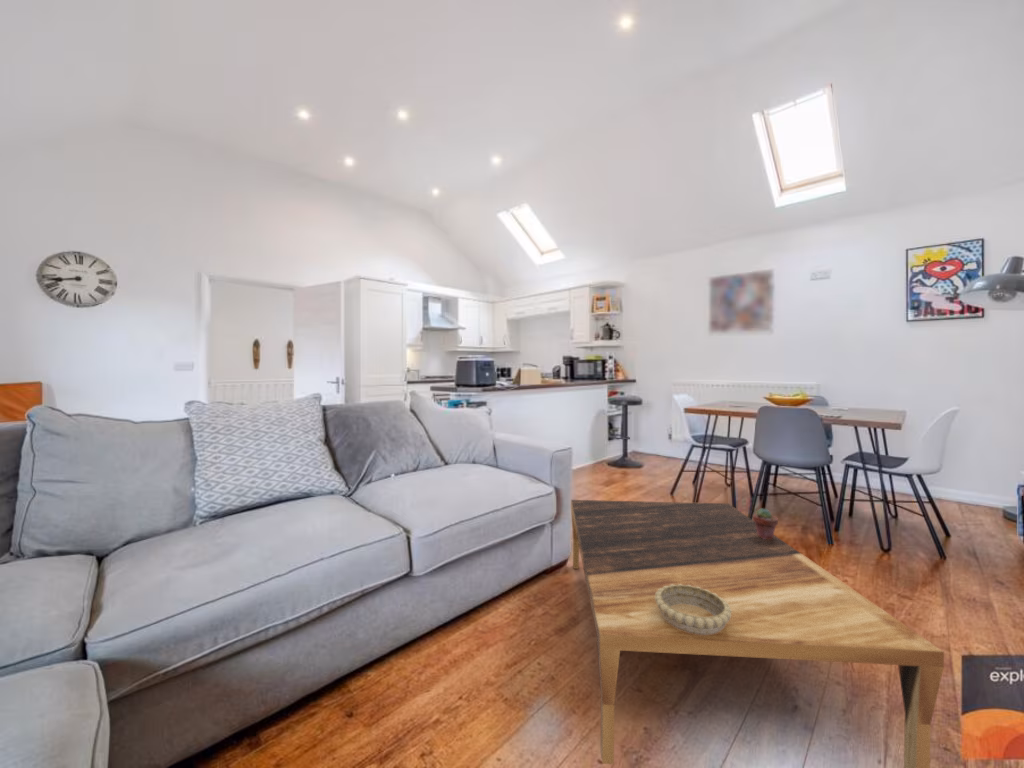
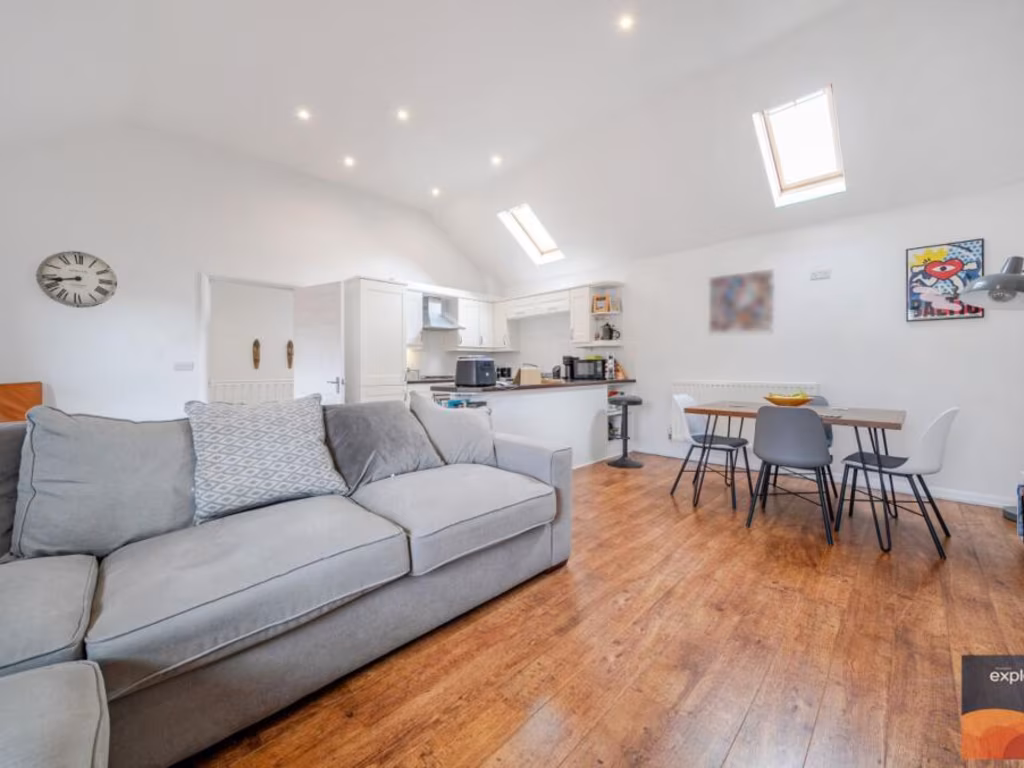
- potted succulent [752,507,779,539]
- coffee table [570,499,945,768]
- decorative bowl [655,584,732,635]
